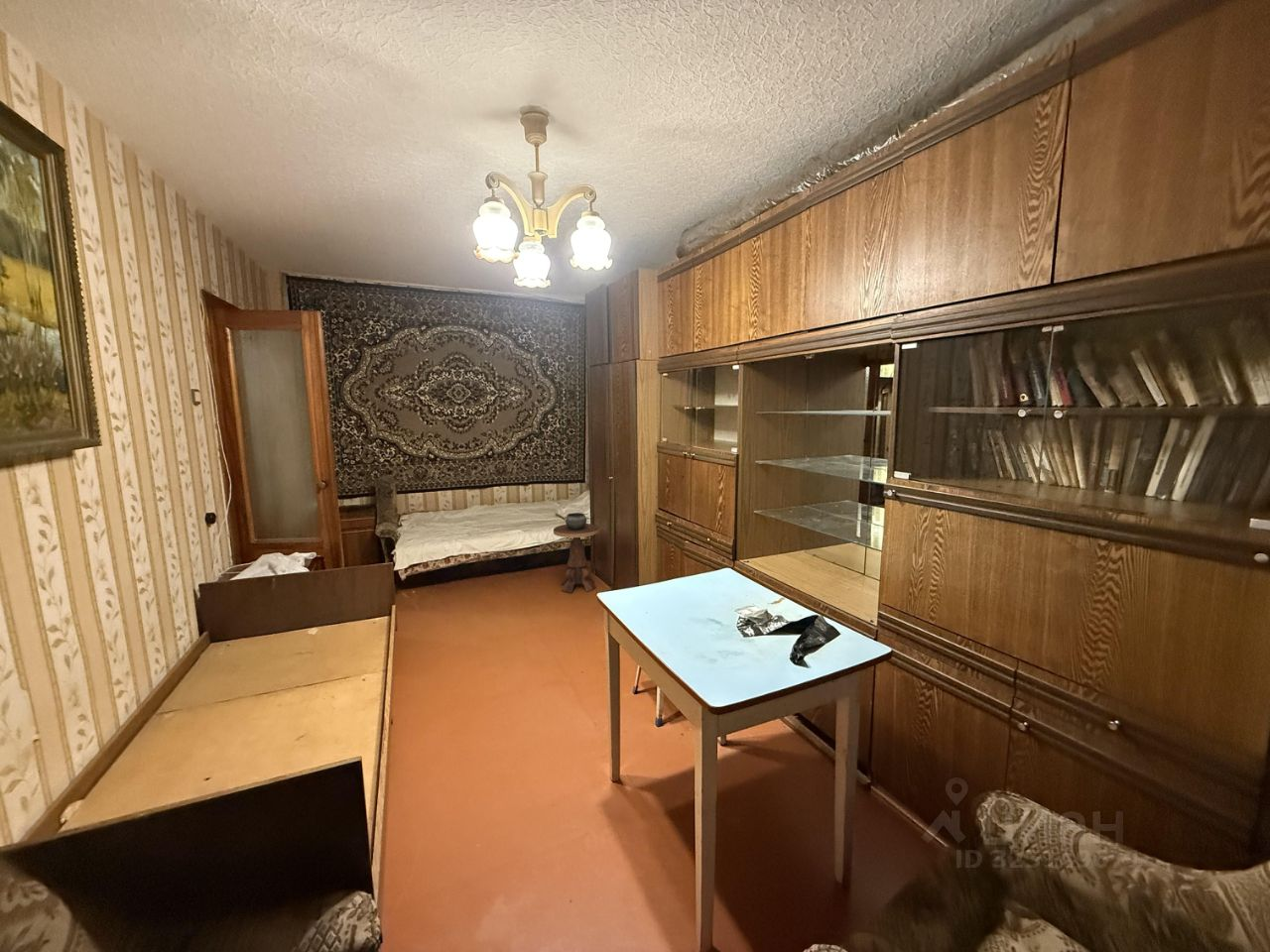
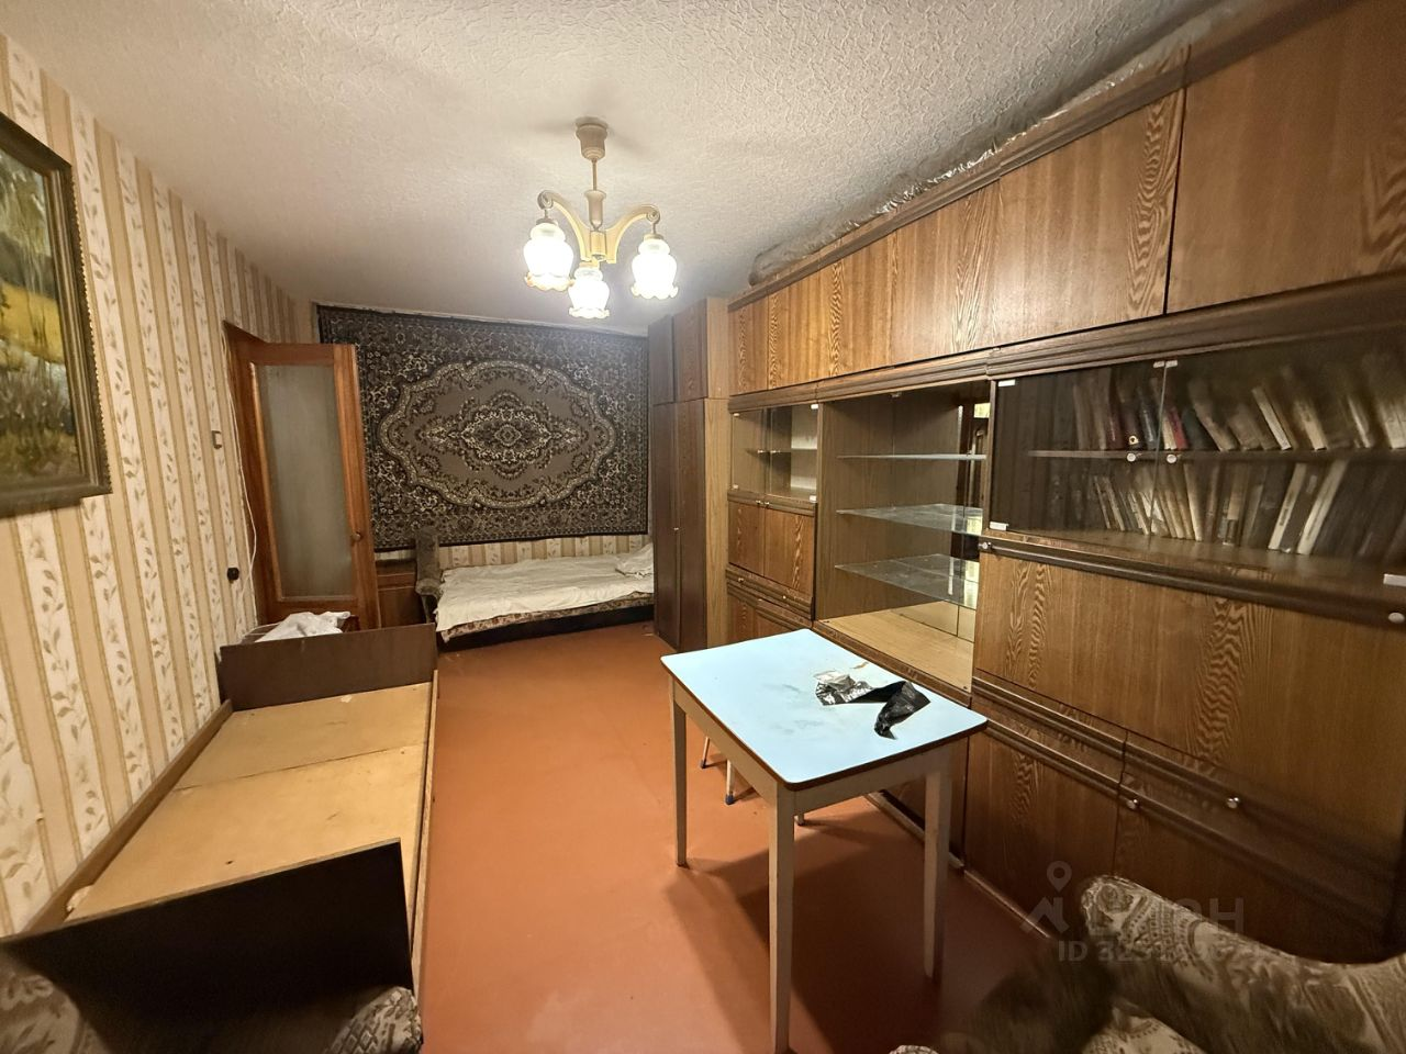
- side table [553,512,600,594]
